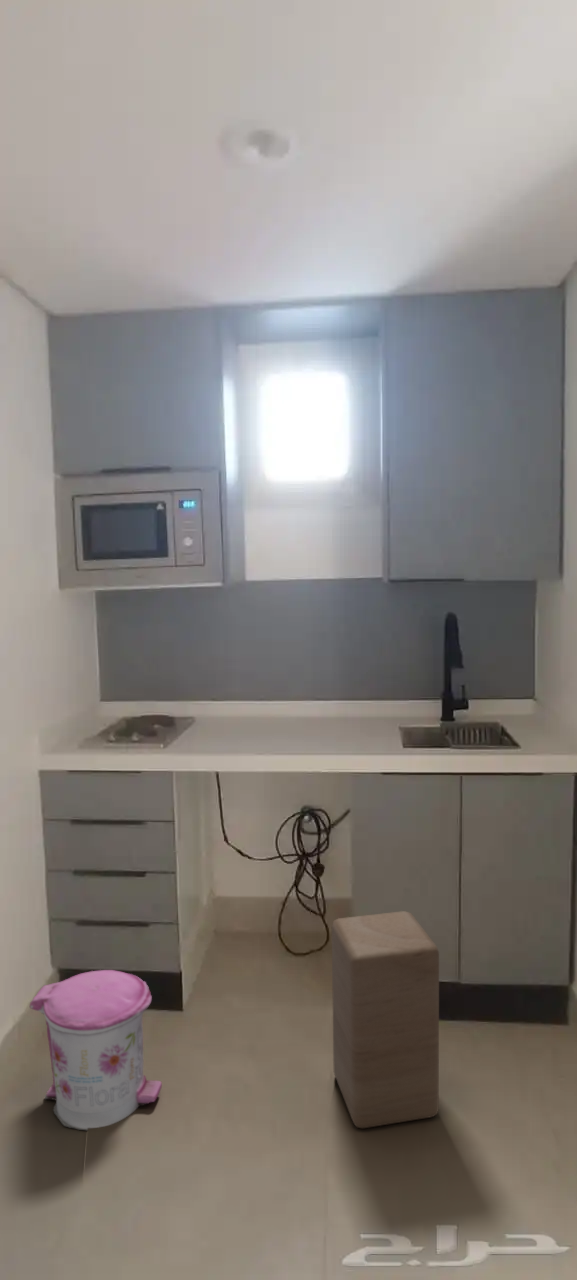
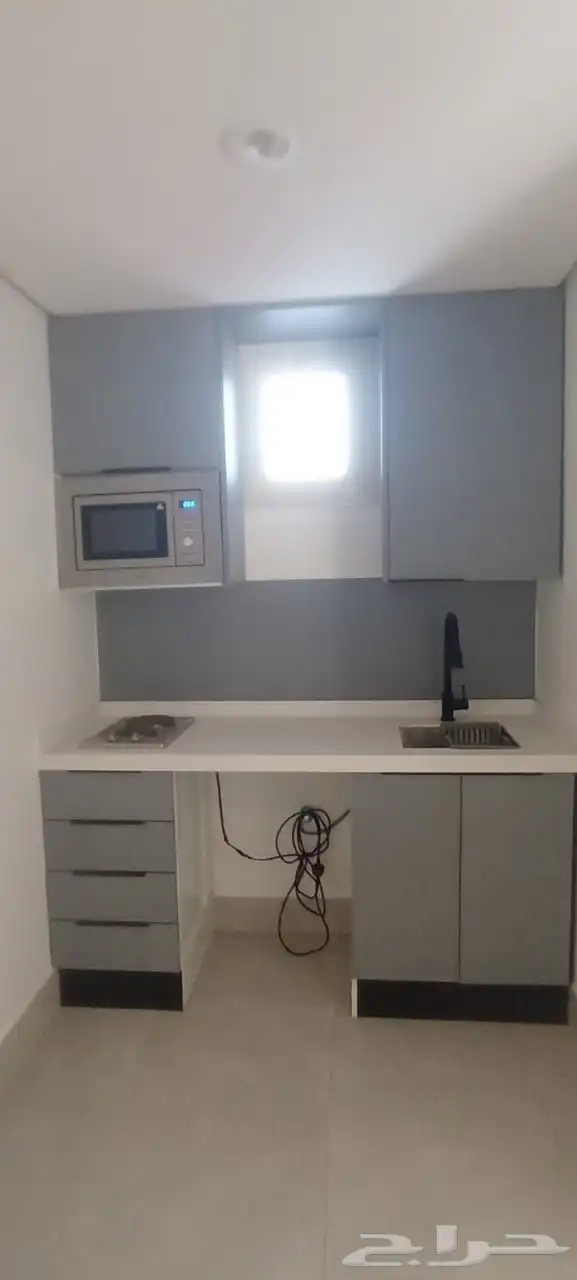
- trash can [29,969,163,1132]
- wooden block [331,910,440,1129]
